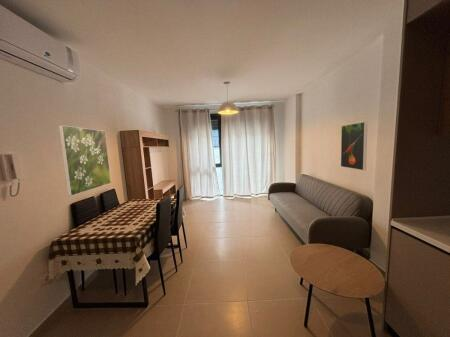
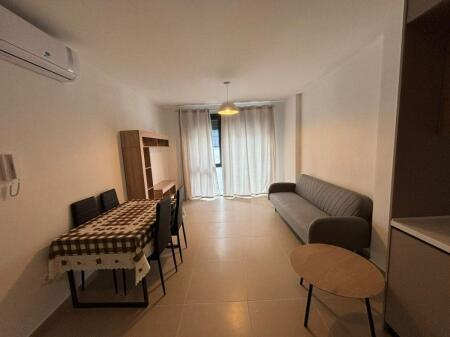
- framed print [340,121,368,171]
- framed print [58,124,112,197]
